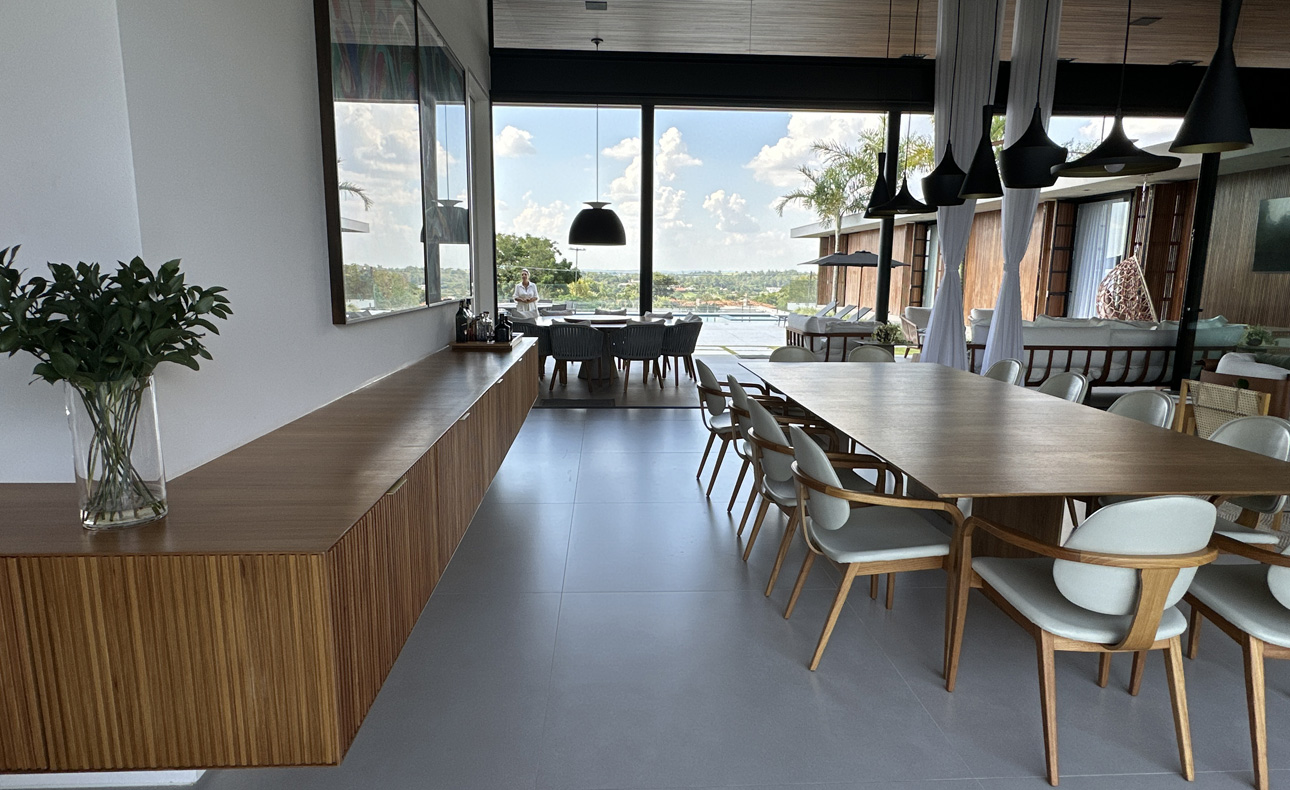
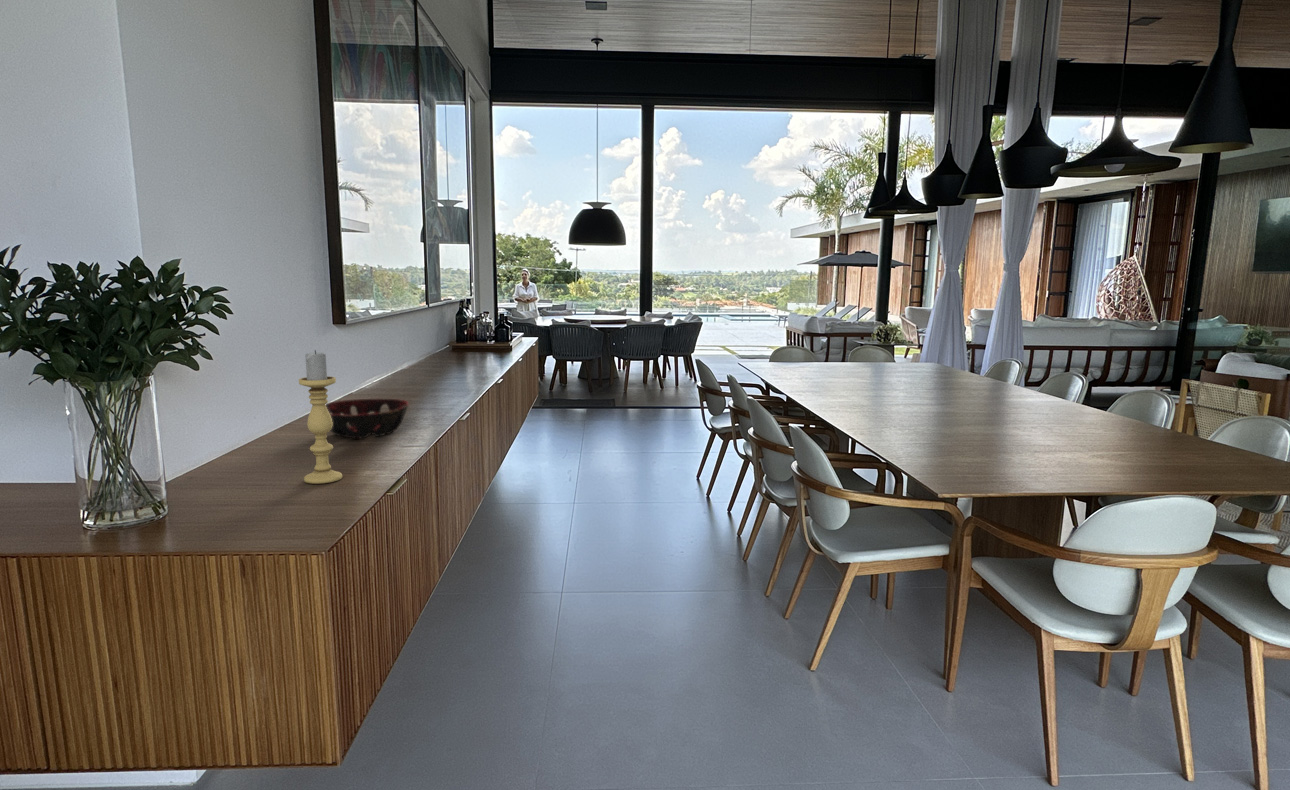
+ candle holder [298,349,343,485]
+ decorative bowl [325,398,410,440]
